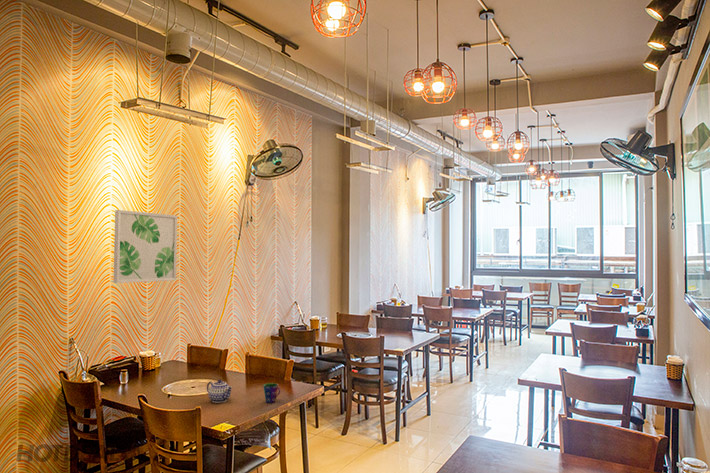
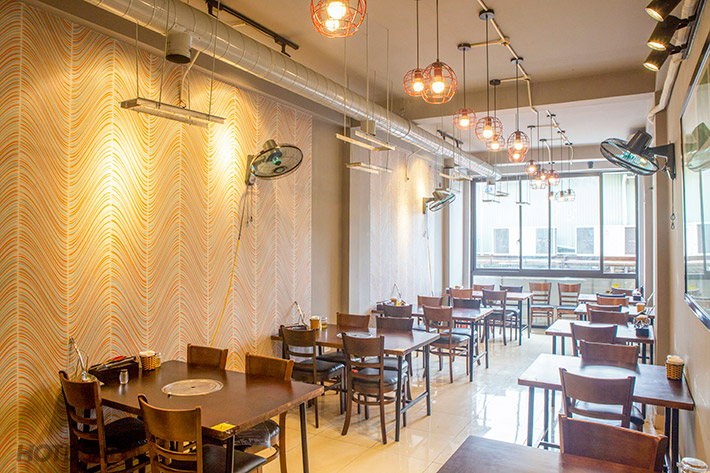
- teapot [206,378,234,404]
- cup [262,382,281,404]
- wall art [112,209,178,284]
